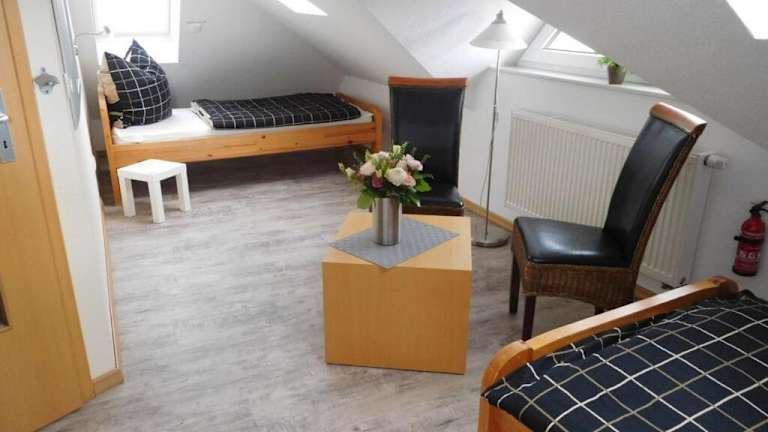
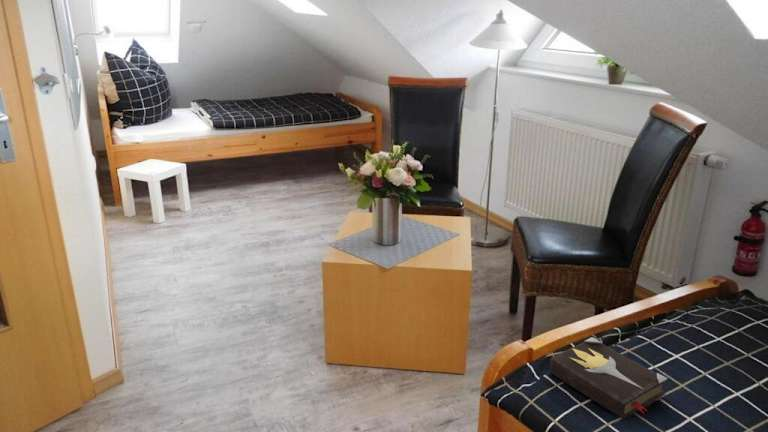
+ hardback book [548,336,669,420]
